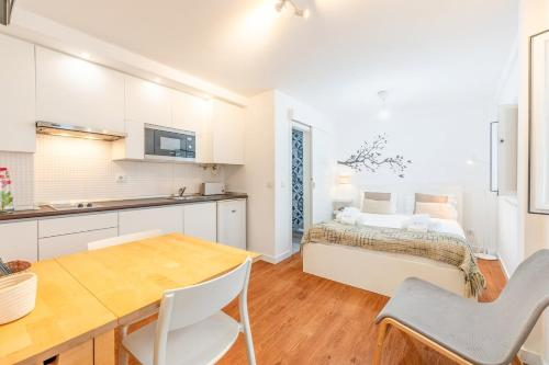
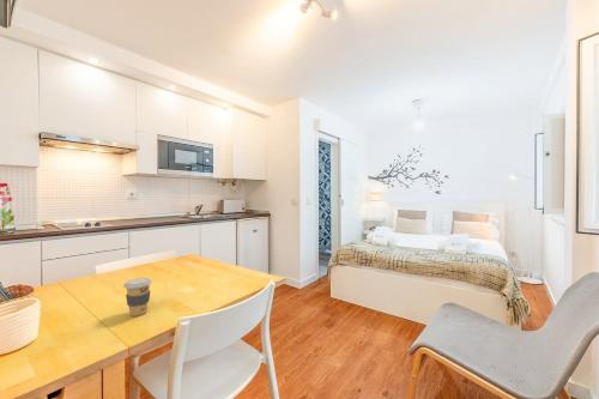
+ coffee cup [122,277,153,318]
